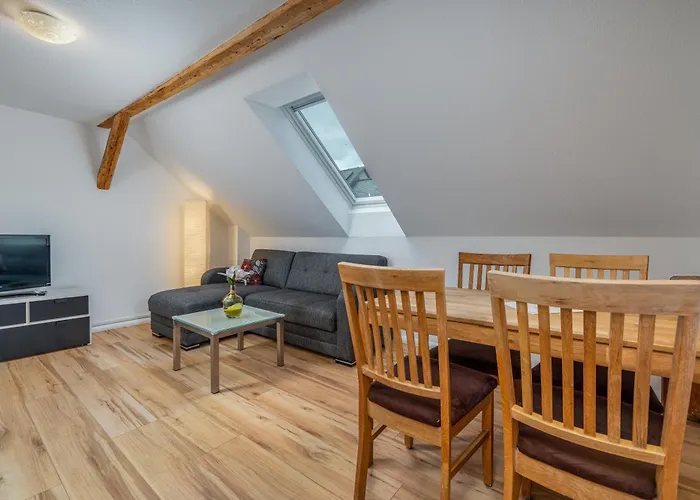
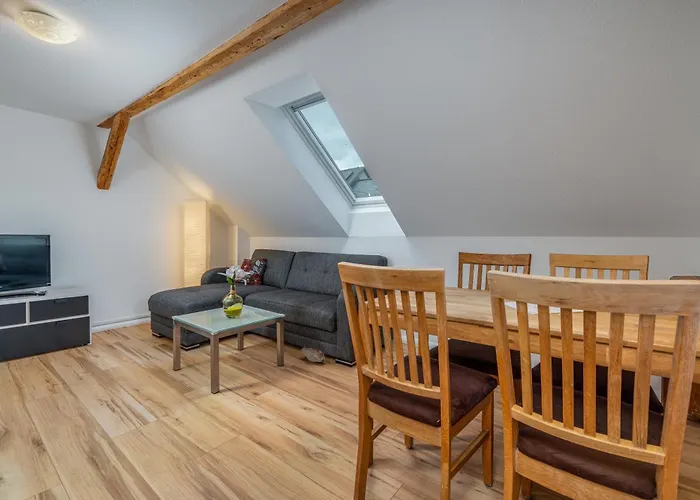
+ bag [300,344,327,364]
